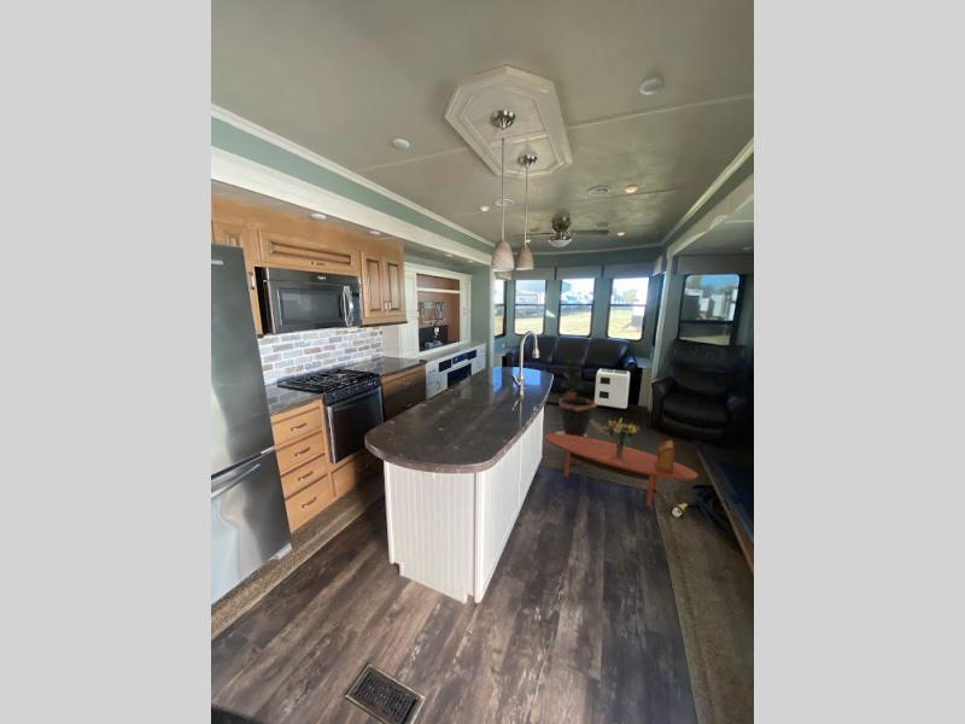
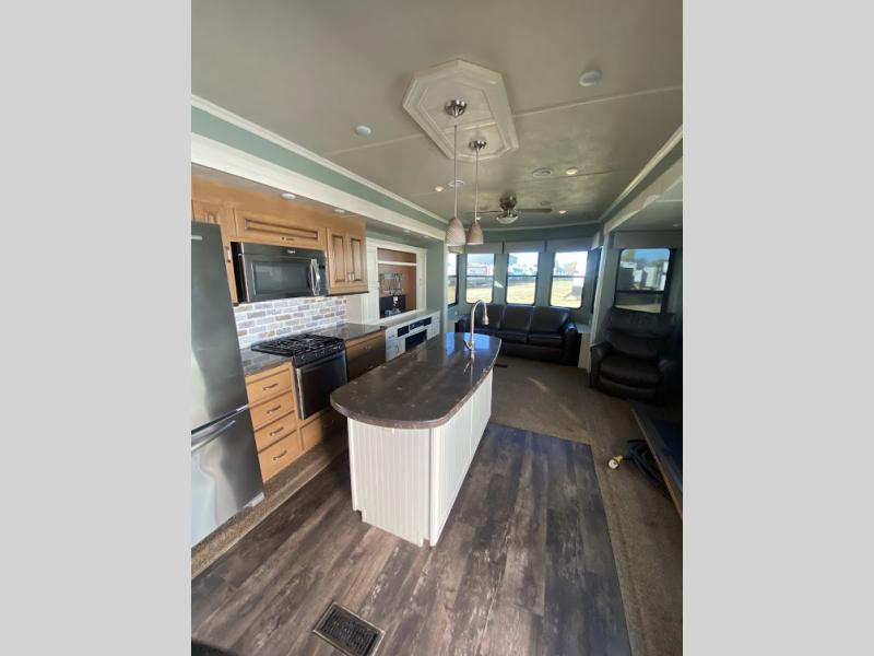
- potted plant [557,360,585,397]
- air purifier [593,368,631,409]
- bouquet [602,418,641,456]
- decorative box [655,439,676,473]
- coffee table [544,432,698,507]
- waste bin [555,392,598,438]
